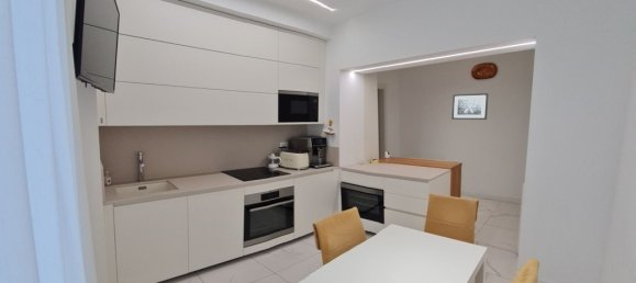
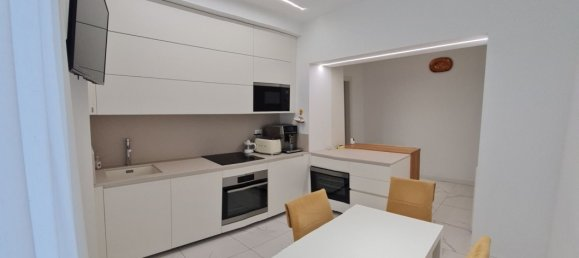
- wall art [450,92,489,121]
